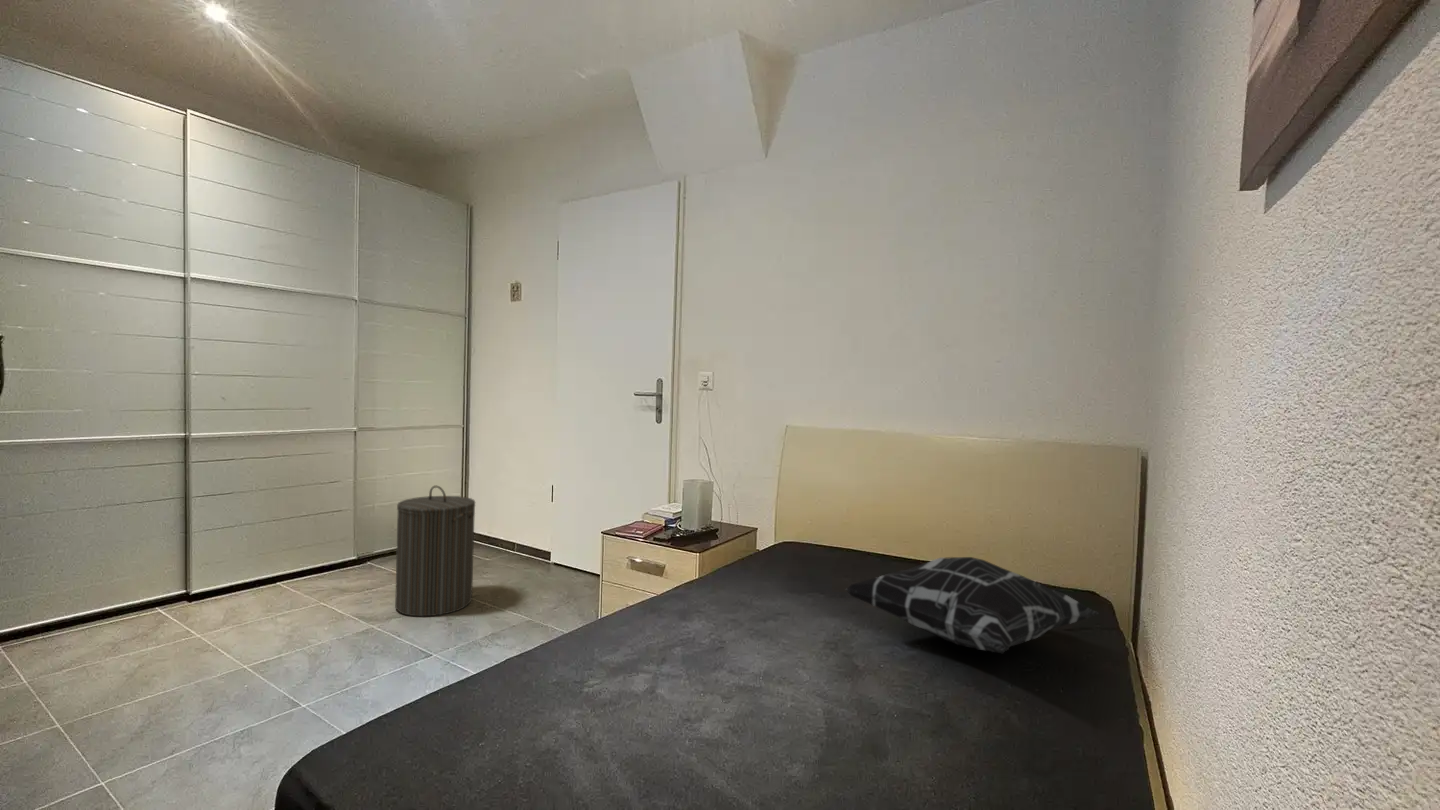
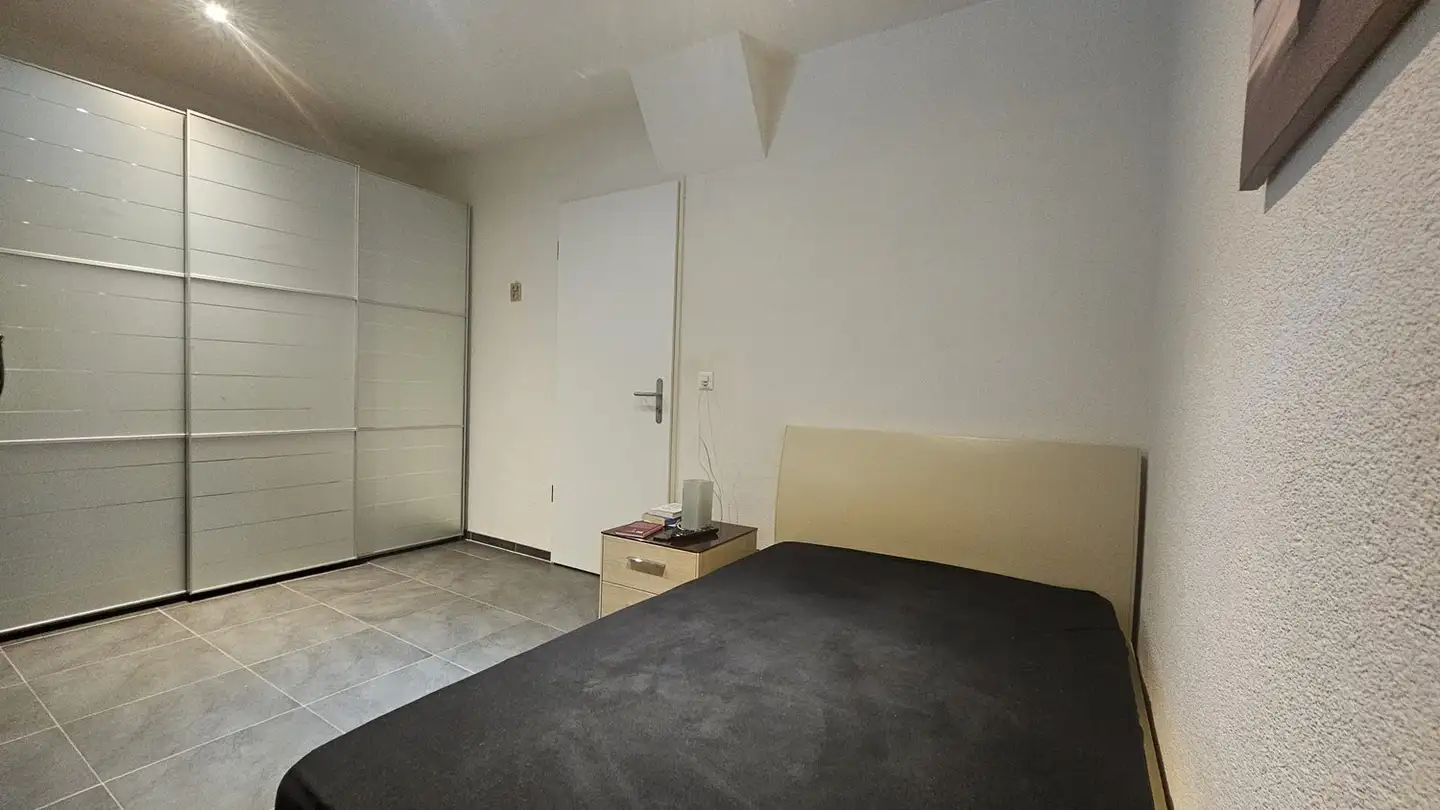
- laundry hamper [394,485,476,617]
- decorative pillow [844,556,1099,654]
